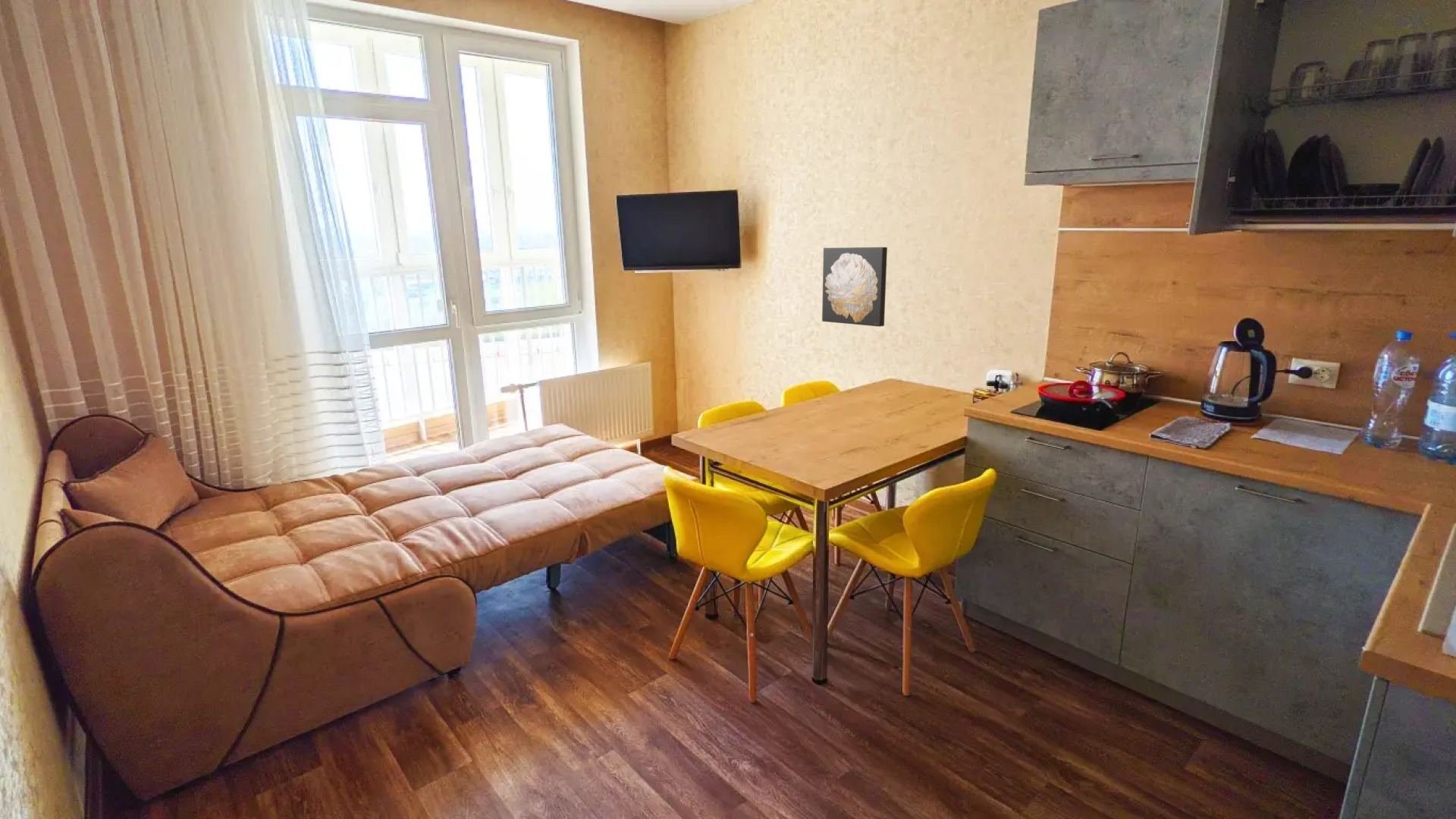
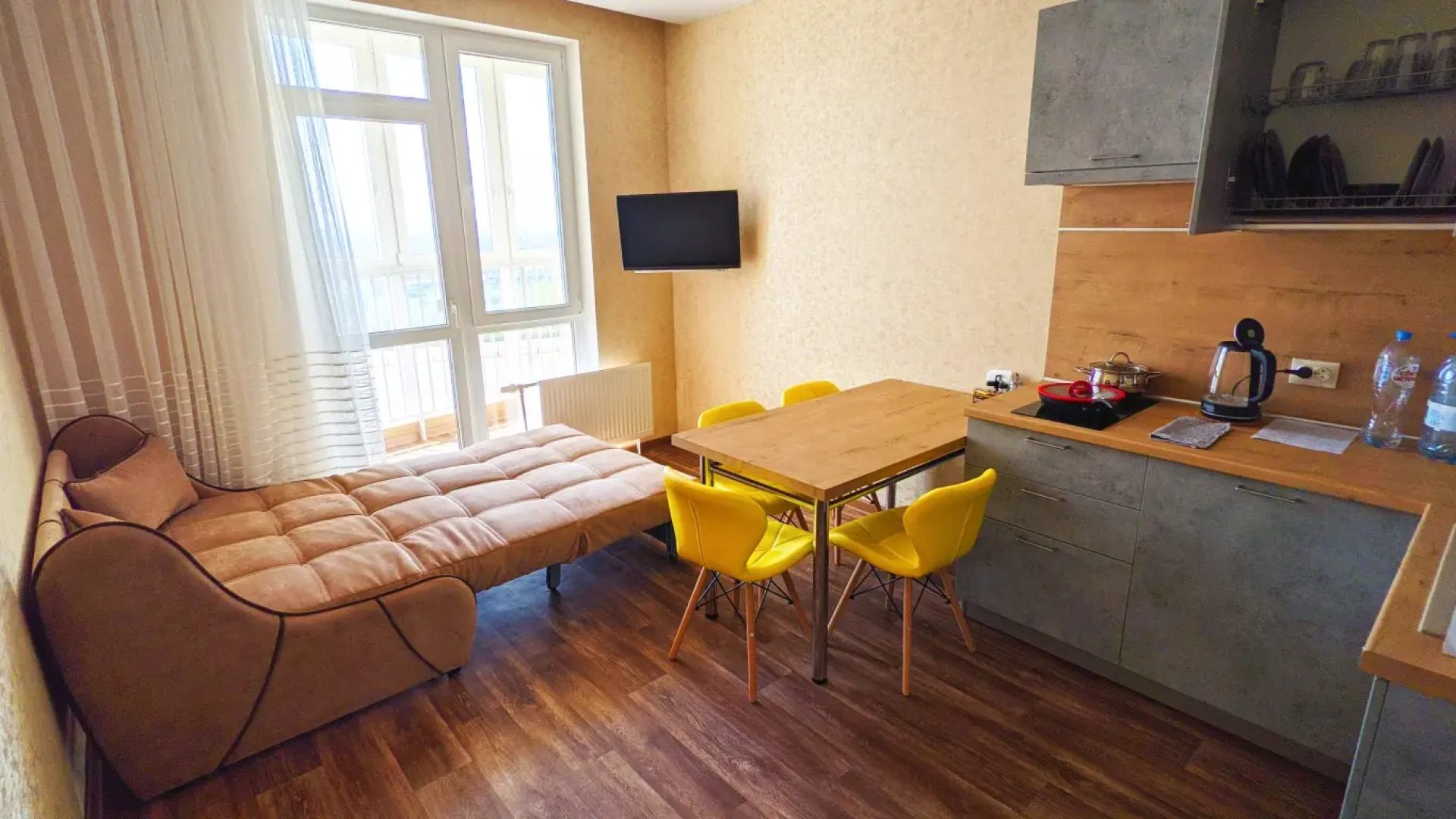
- wall art [821,246,888,328]
